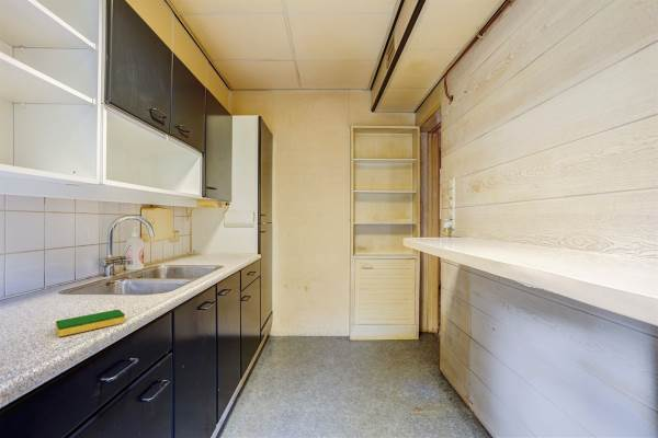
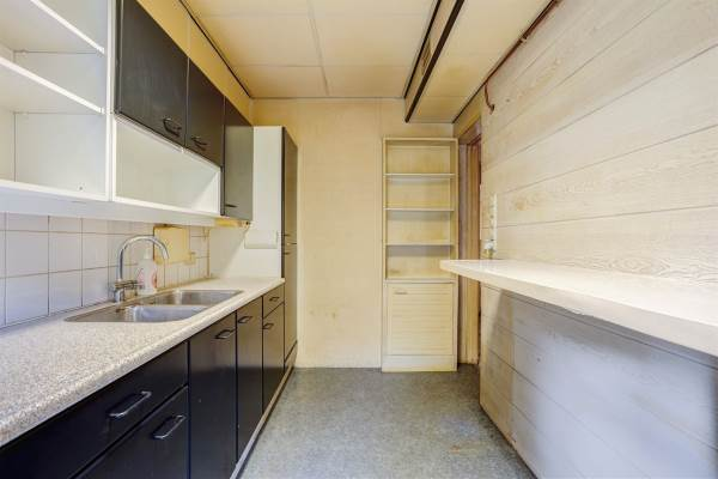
- dish sponge [55,309,126,337]
